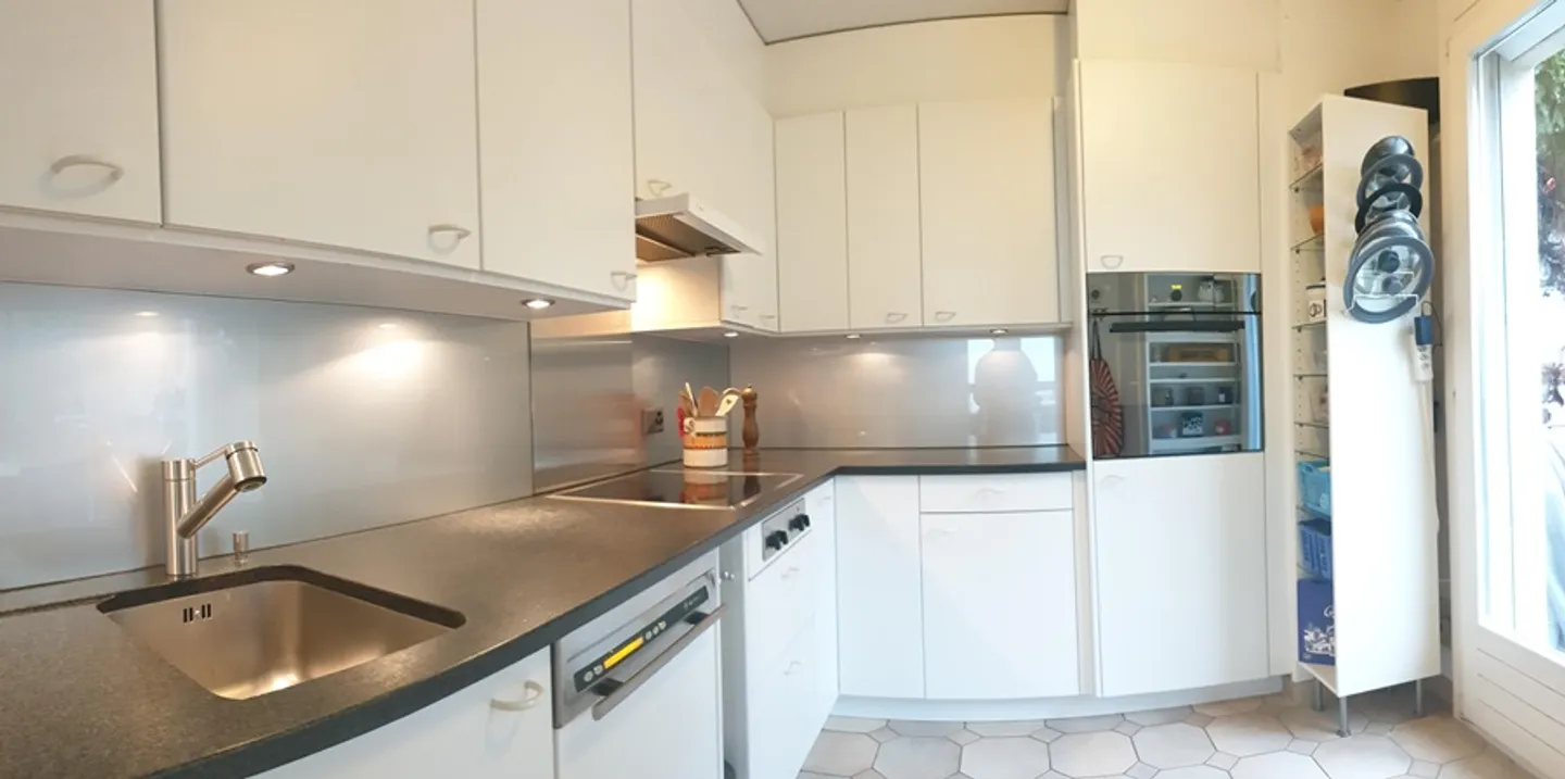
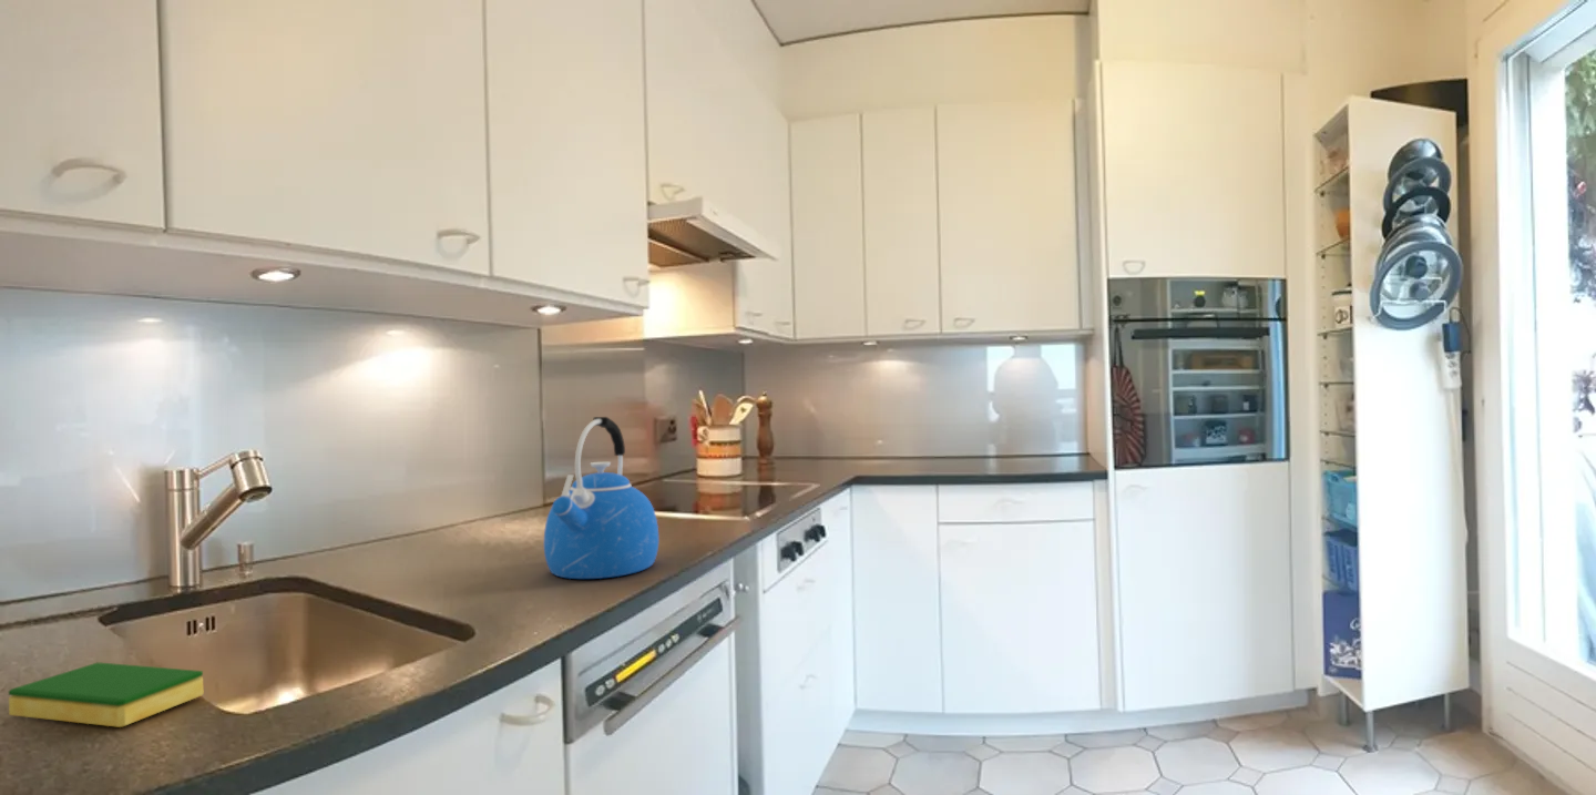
+ dish sponge [8,662,204,728]
+ kettle [543,416,659,580]
